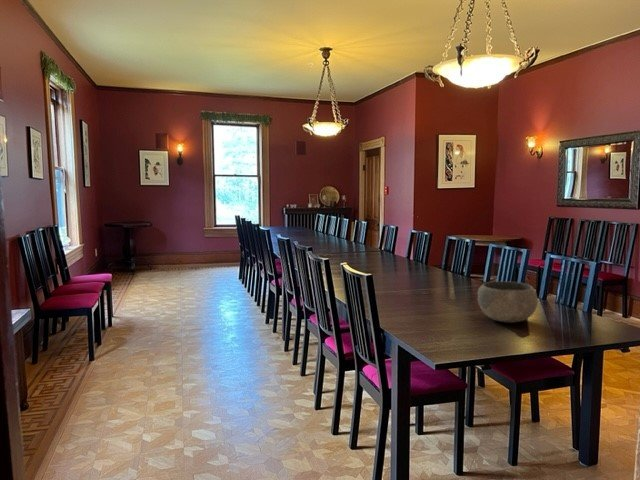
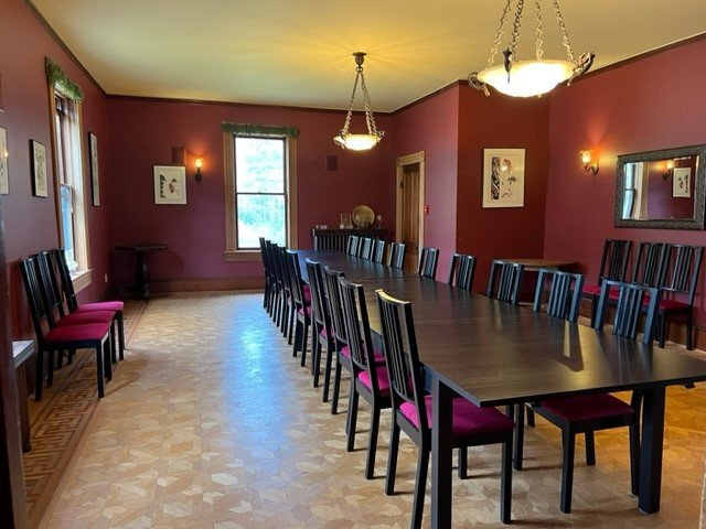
- bowl [476,280,539,324]
